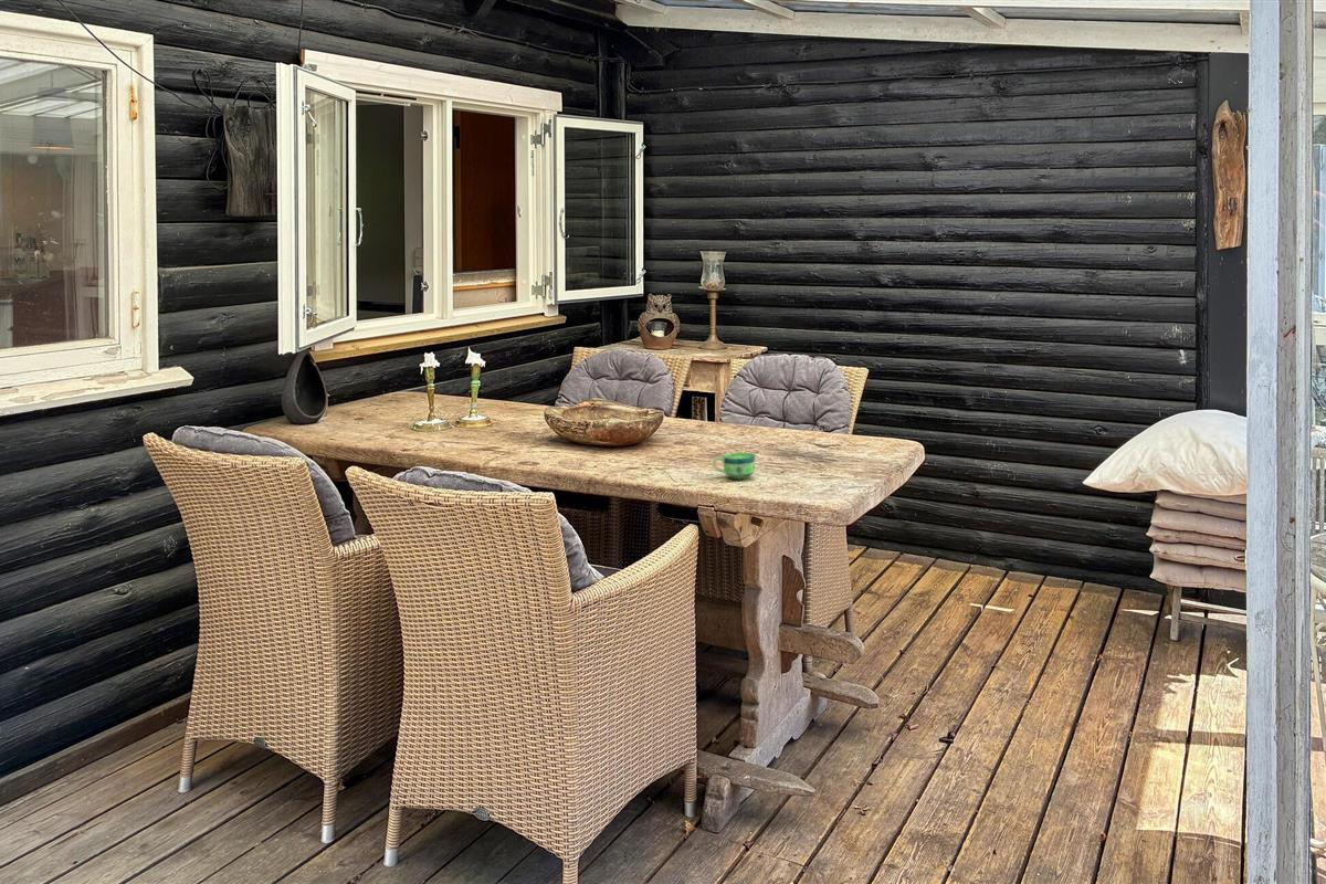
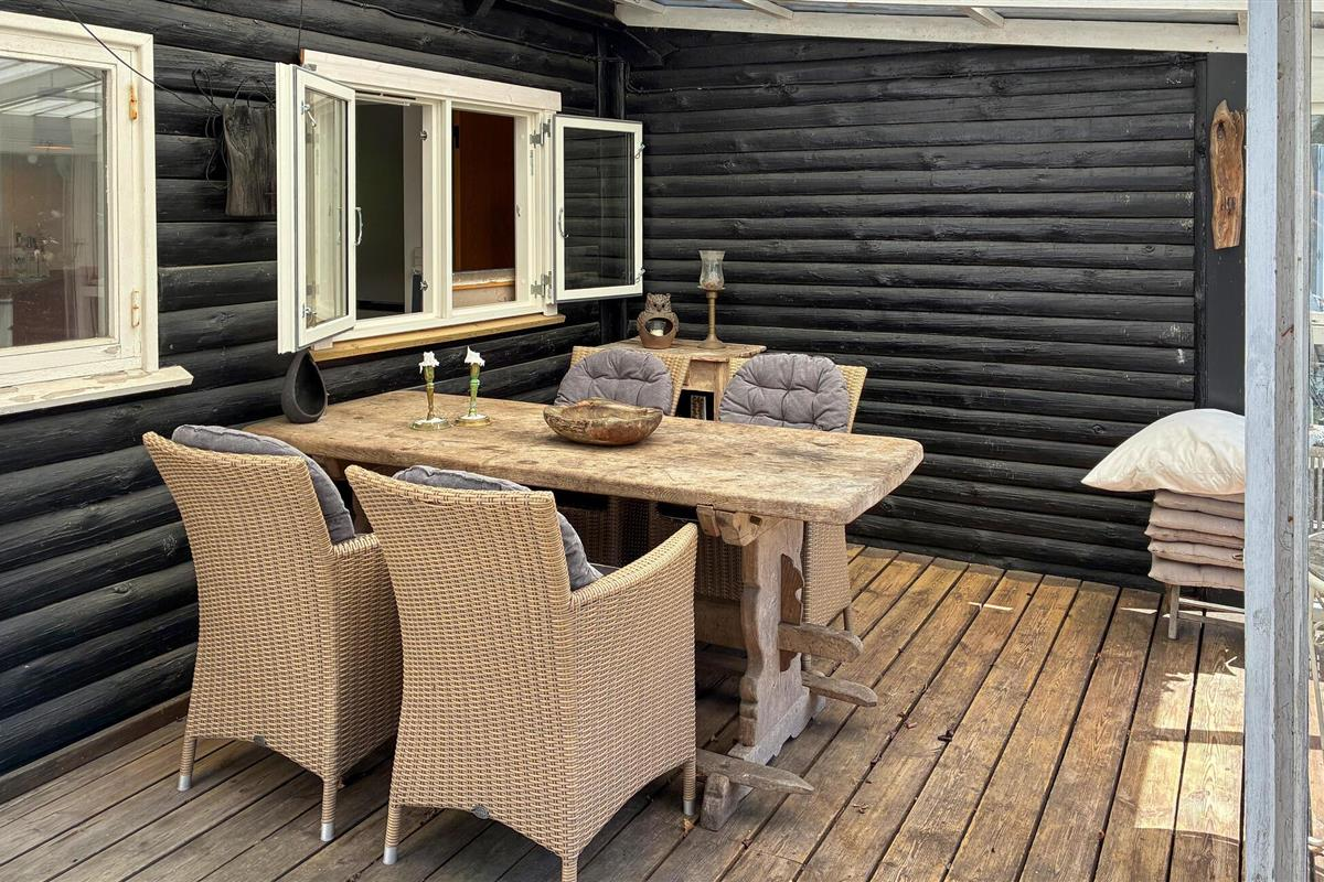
- cup [712,452,756,480]
